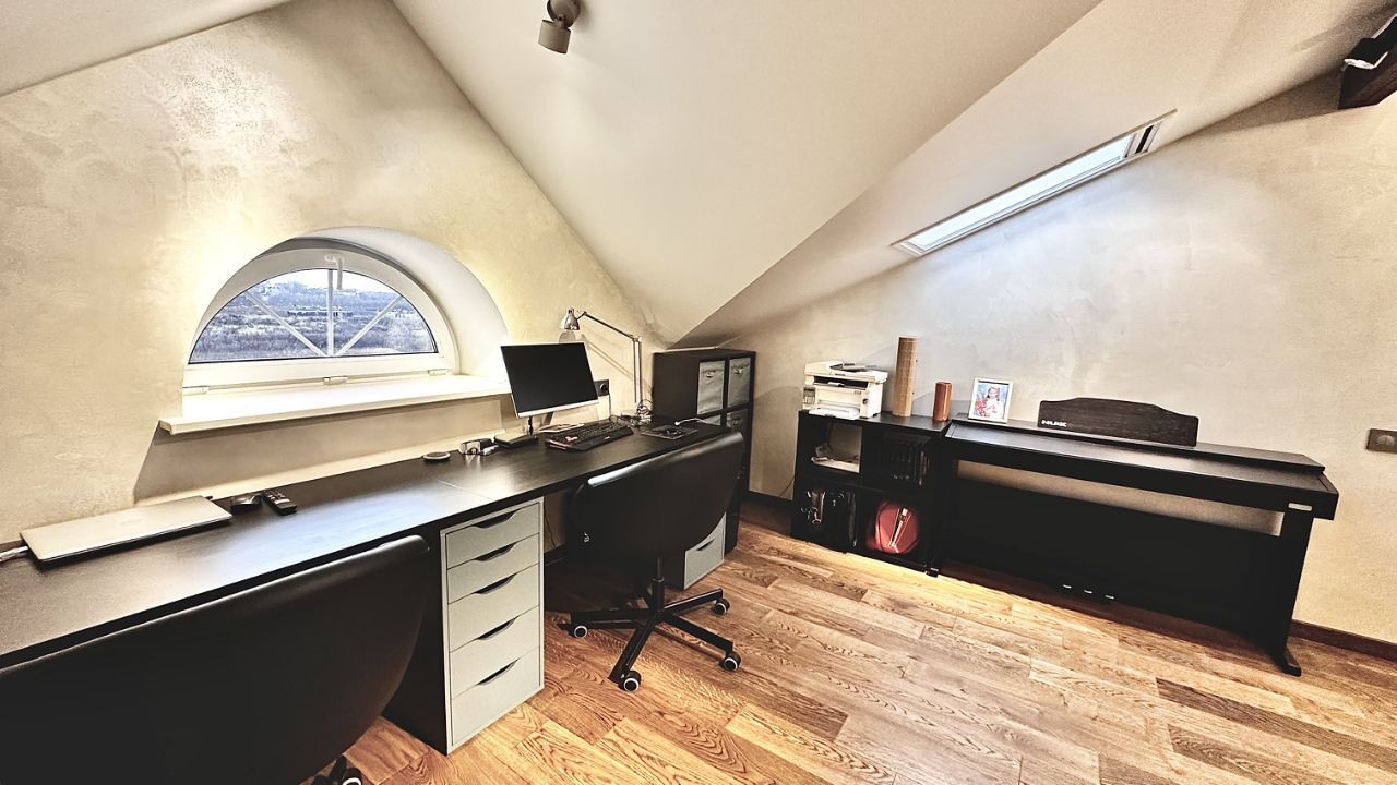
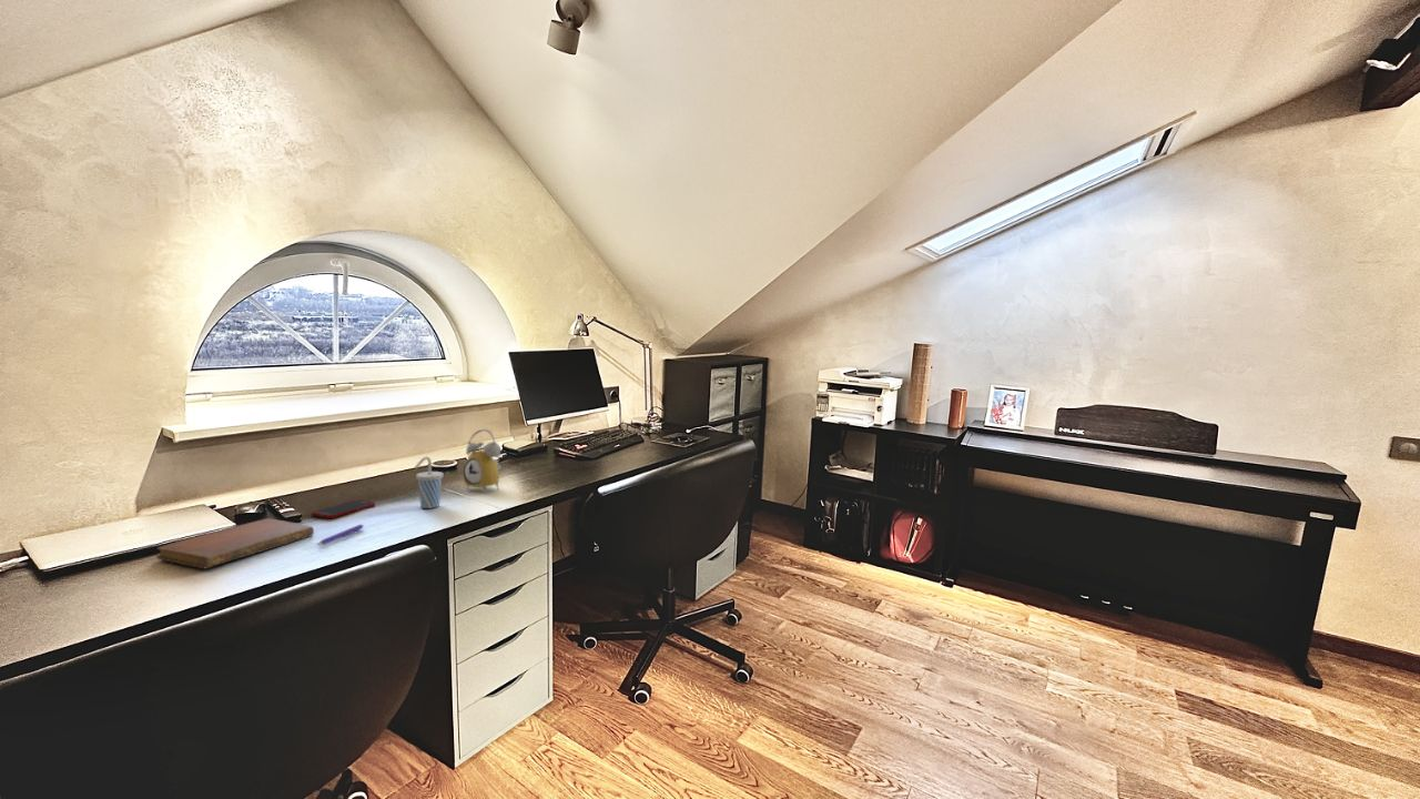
+ alarm clock [463,428,503,493]
+ cell phone [311,499,376,519]
+ pen [316,524,365,546]
+ cup [414,456,445,509]
+ notebook [155,517,315,569]
